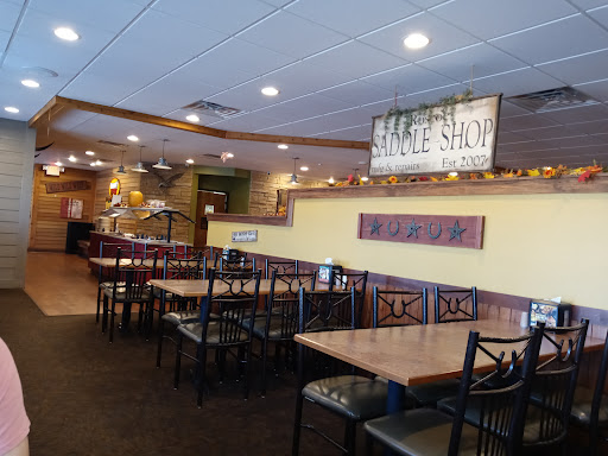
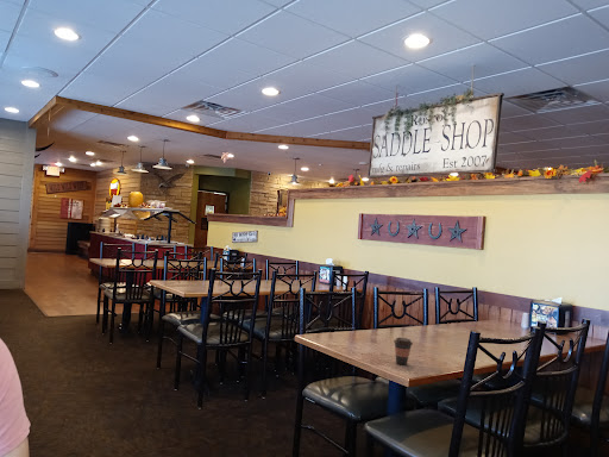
+ coffee cup [393,337,414,365]
